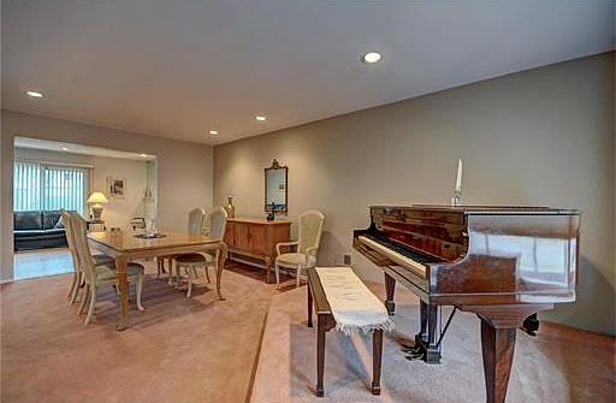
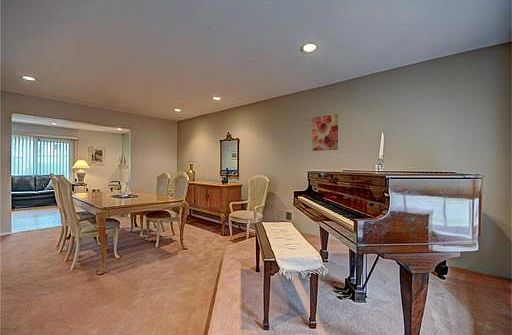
+ wall art [311,113,339,152]
